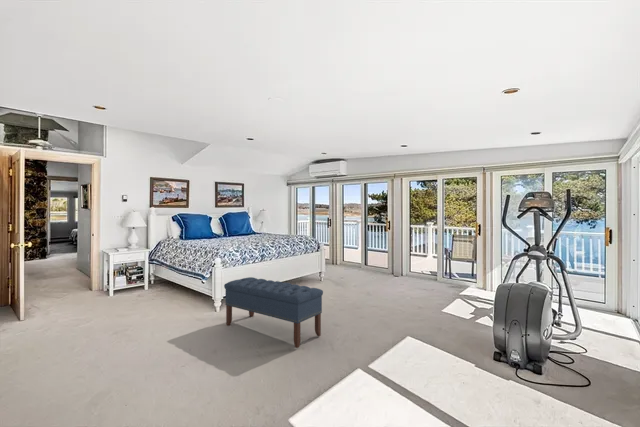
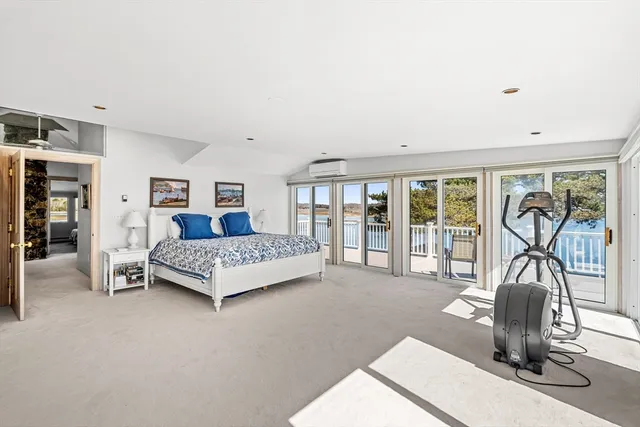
- bench [223,276,324,349]
